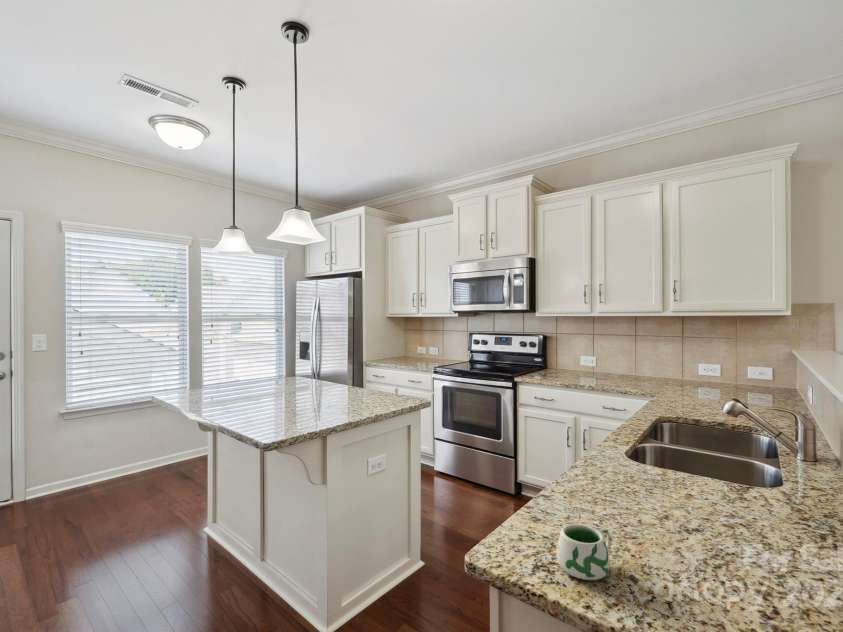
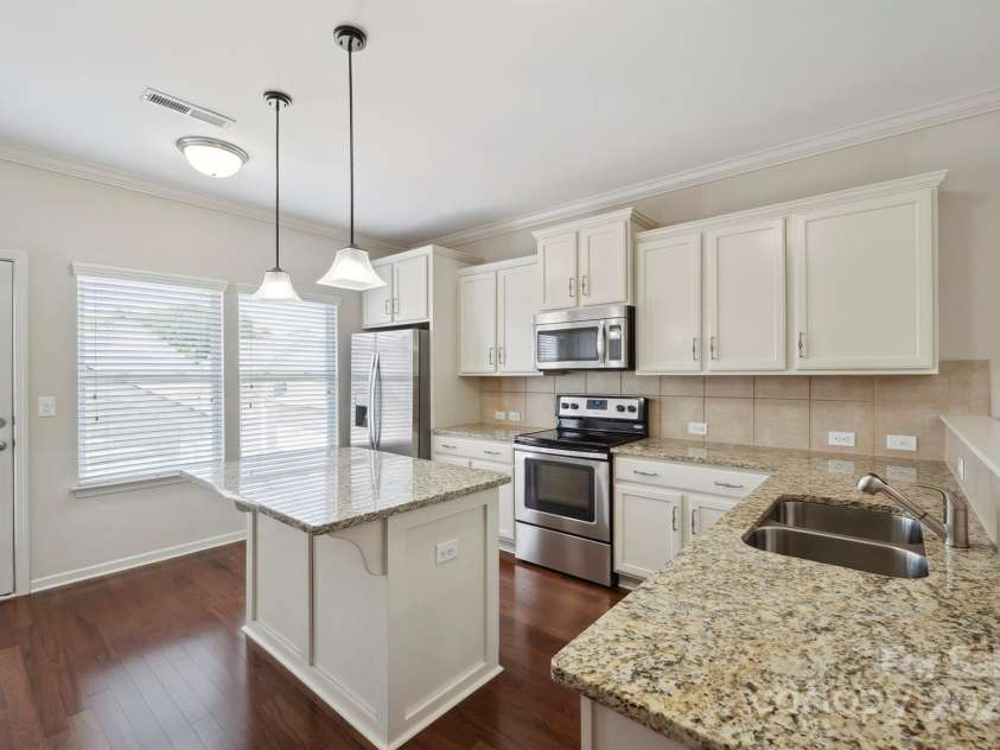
- mug [555,523,613,581]
